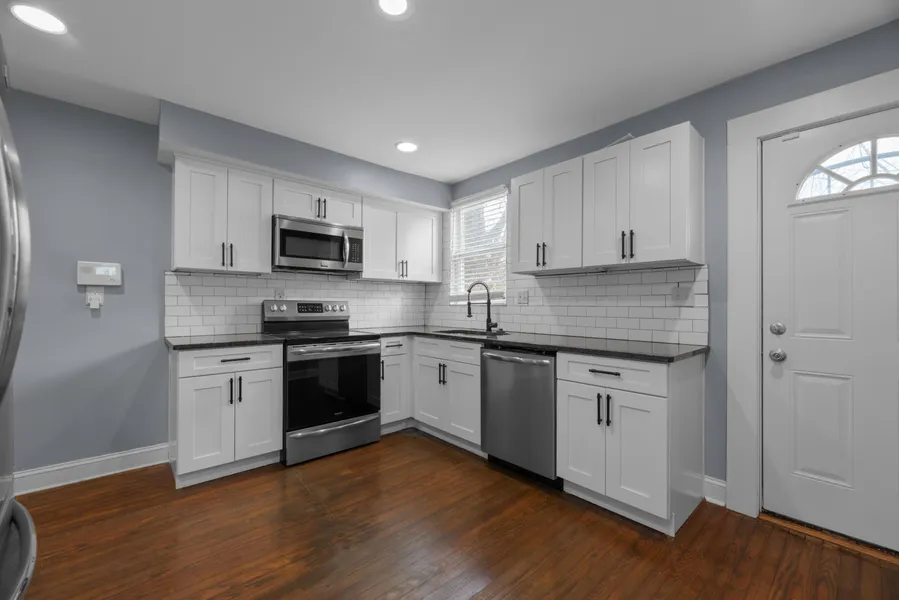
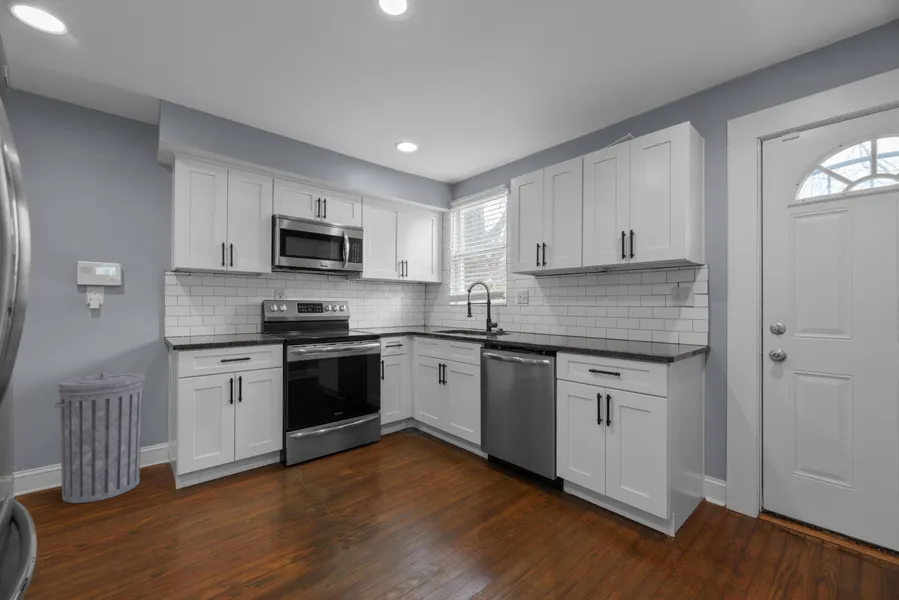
+ trash can [54,371,146,504]
